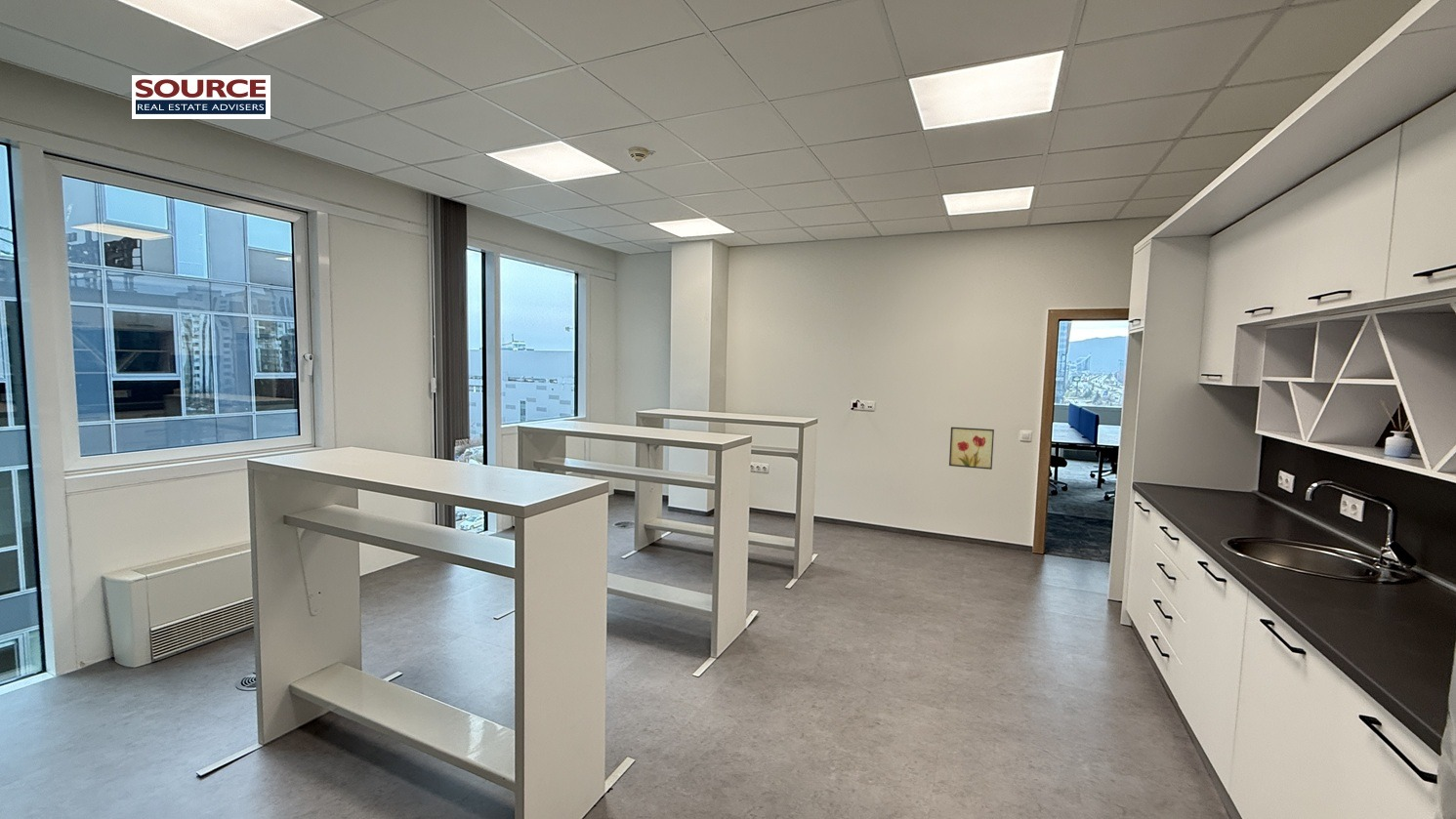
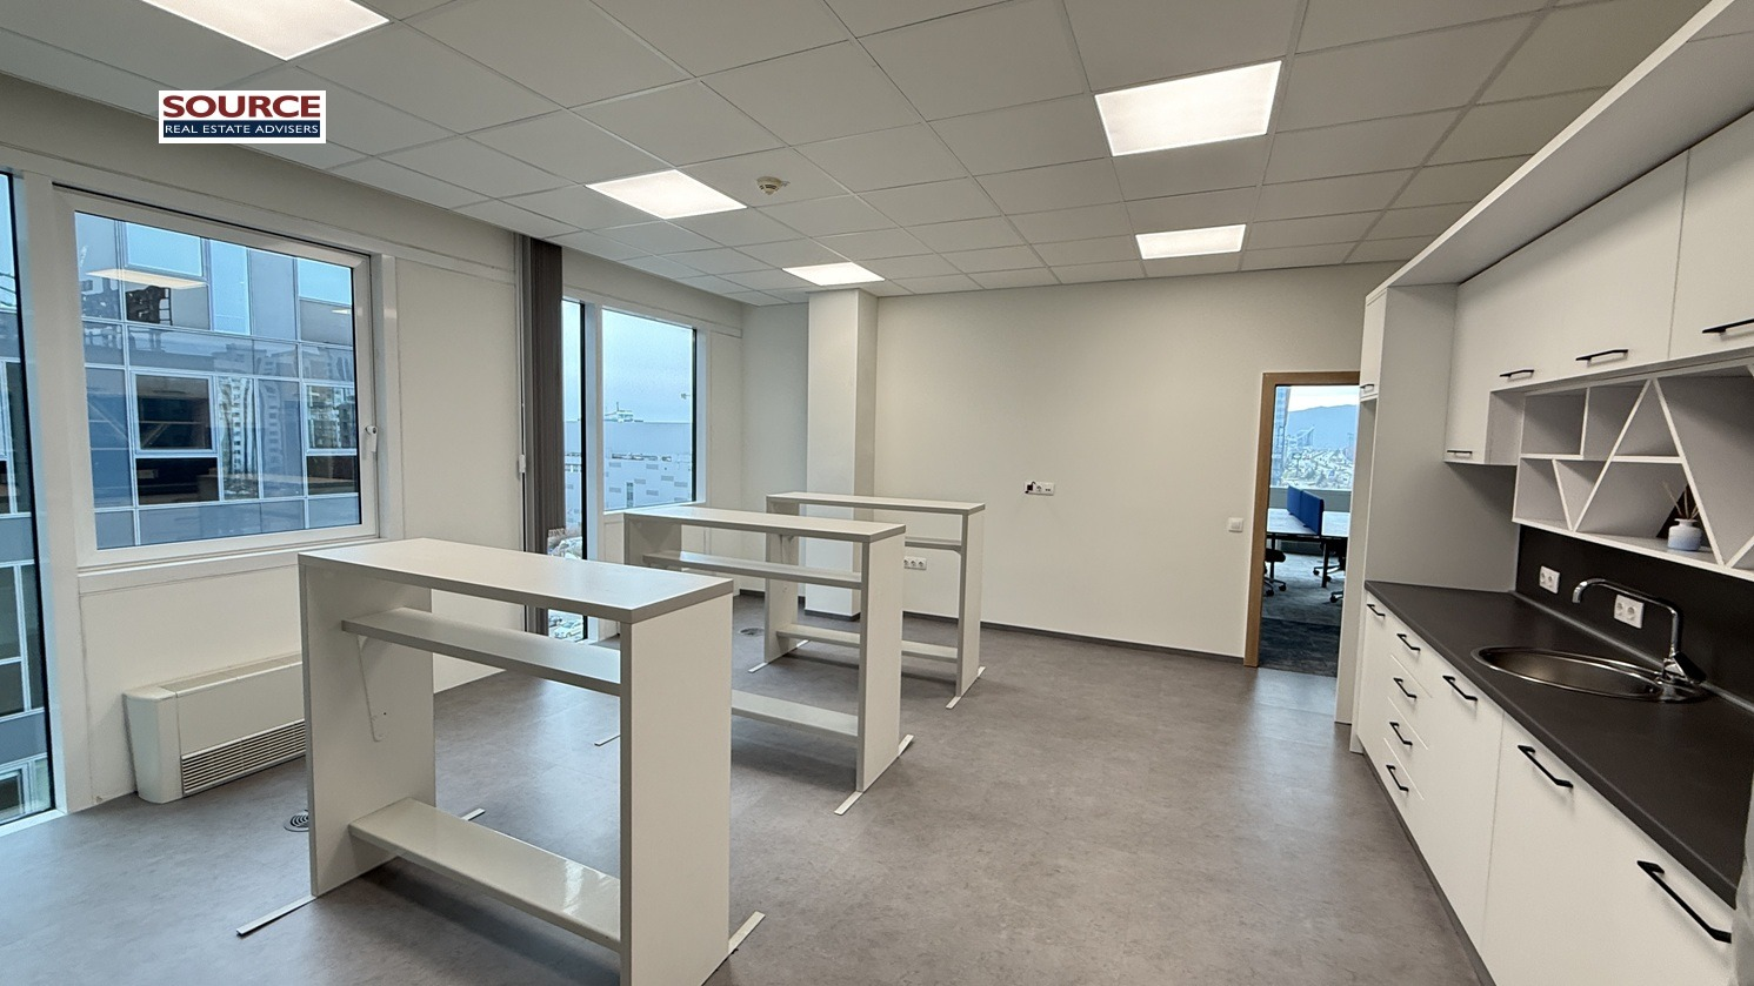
- wall art [948,426,995,471]
